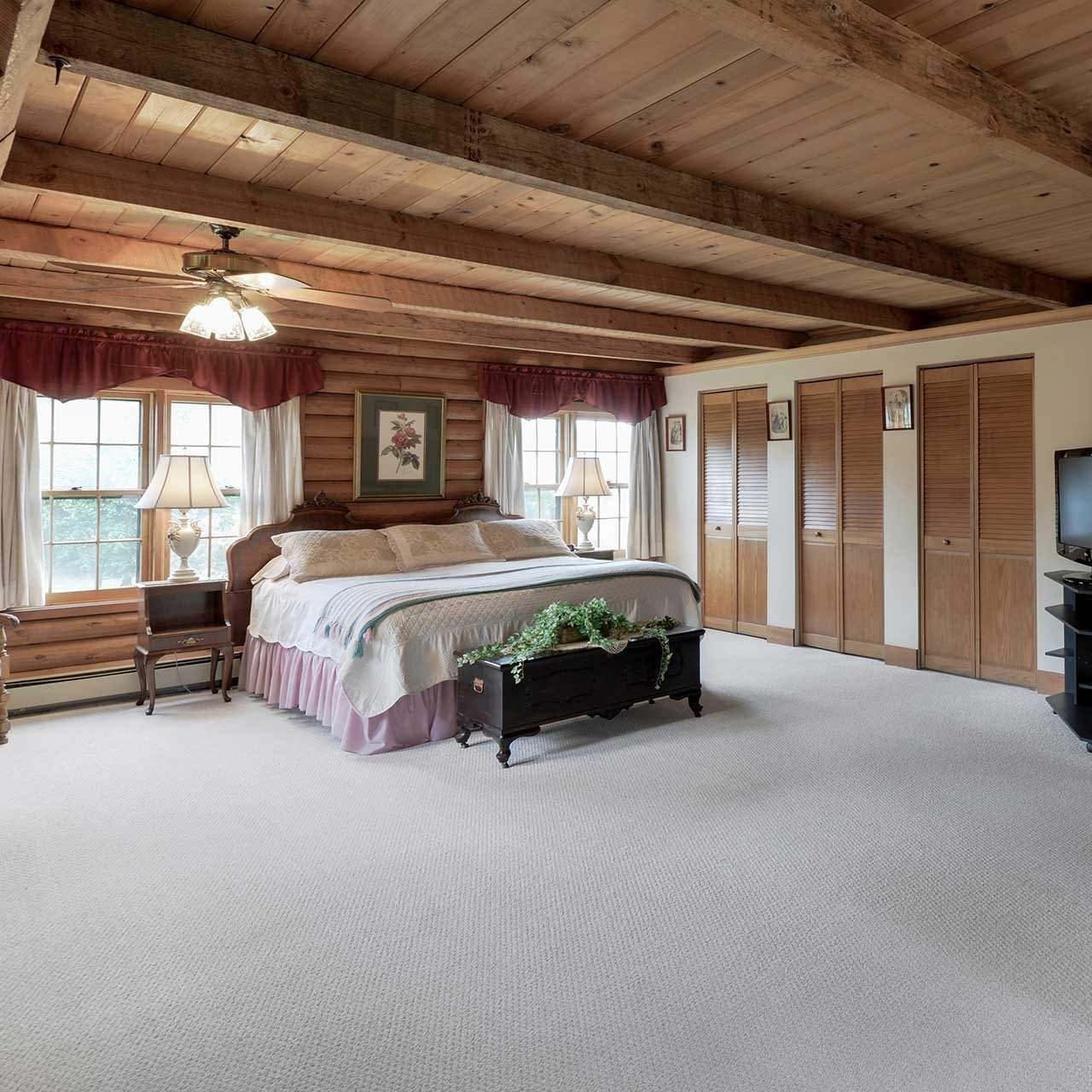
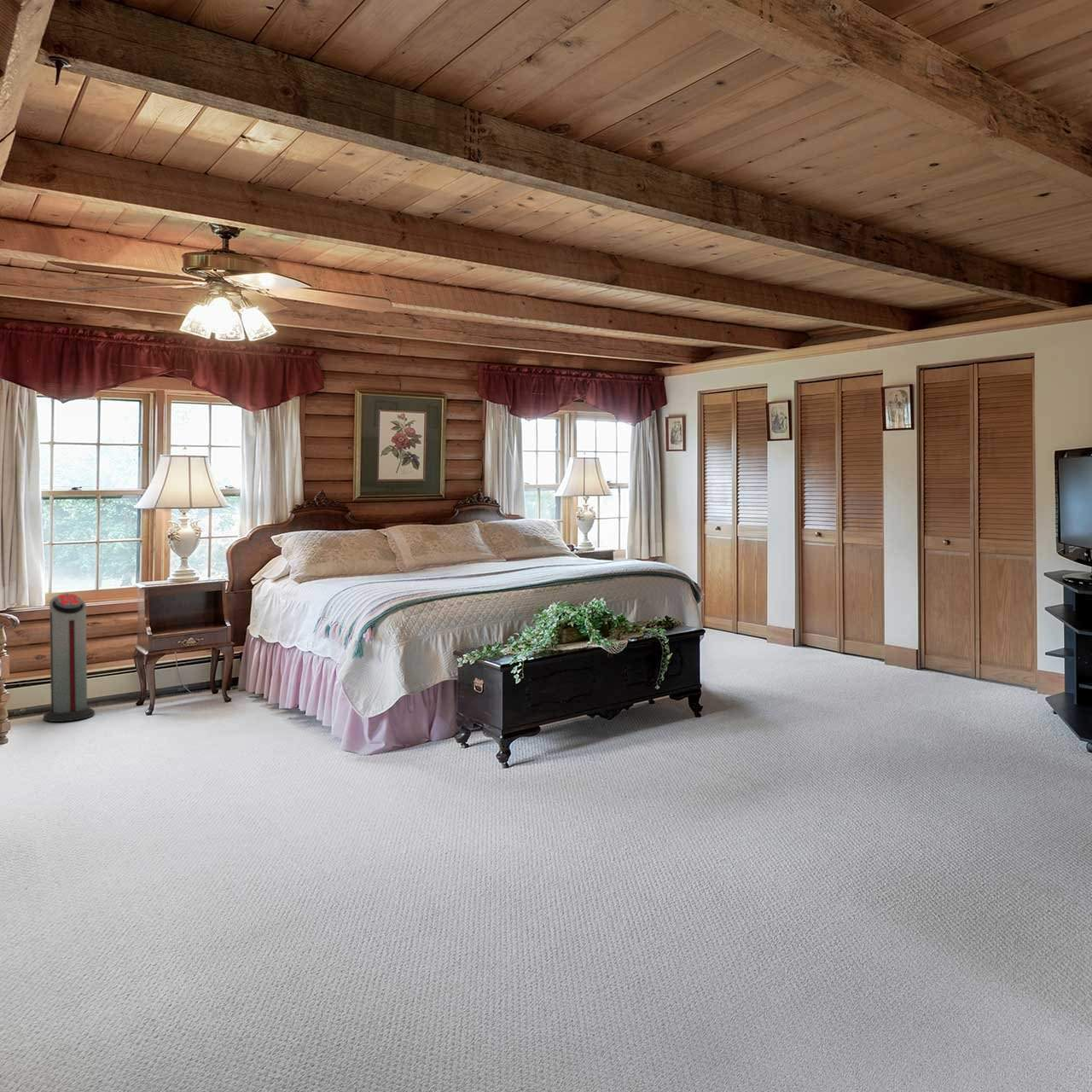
+ air purifier [43,593,96,723]
